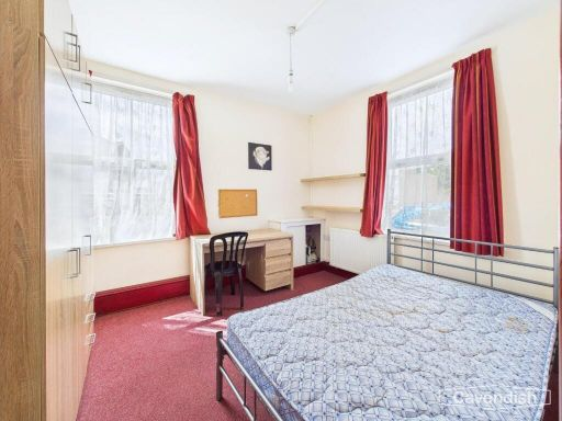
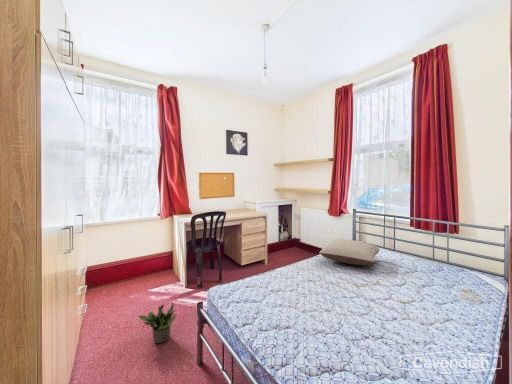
+ pillow [318,239,381,266]
+ potted plant [136,301,177,344]
